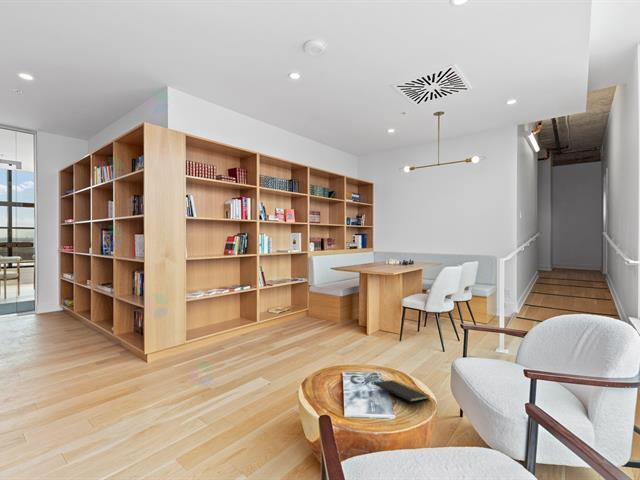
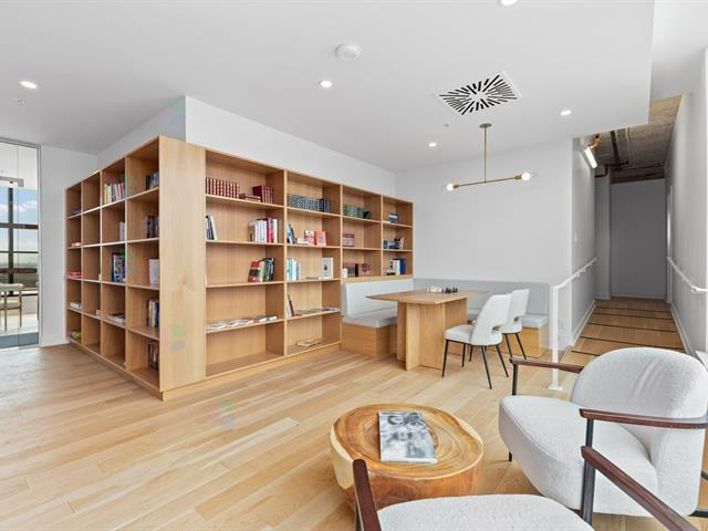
- notepad [373,379,431,410]
